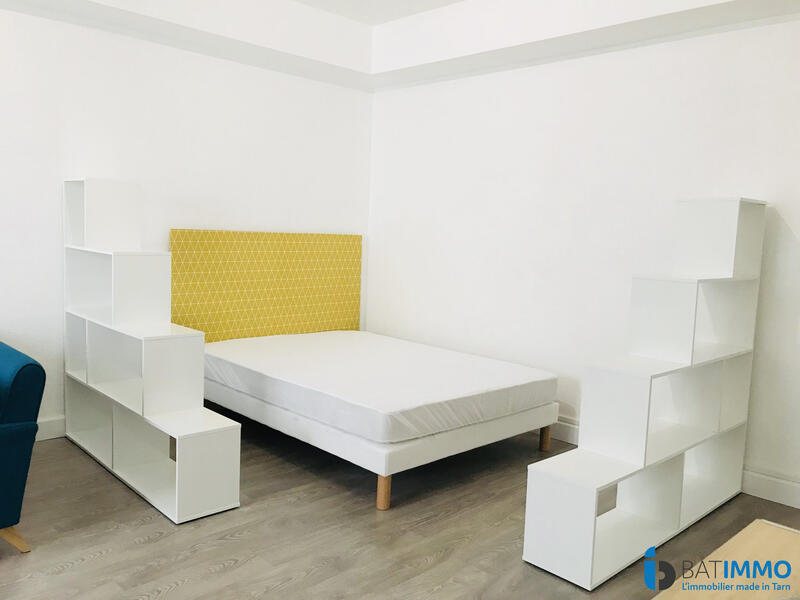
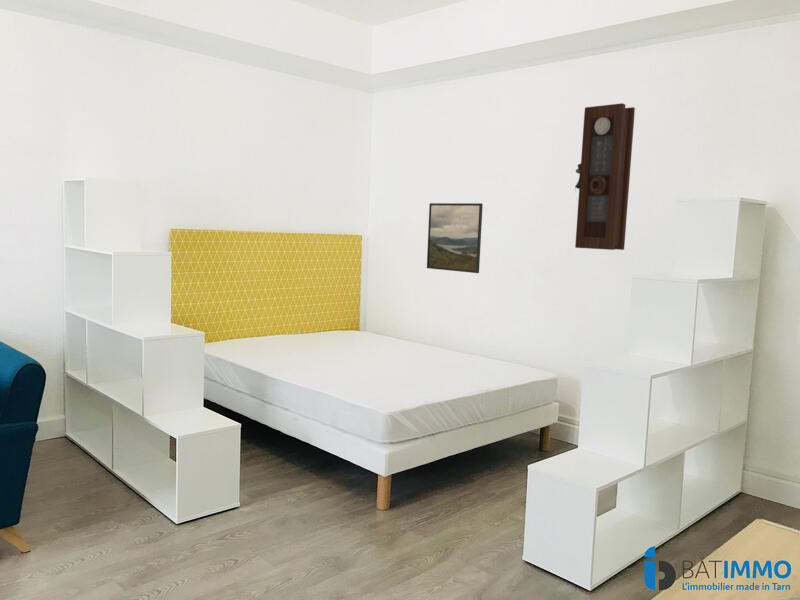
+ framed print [426,202,484,274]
+ pendulum clock [574,102,636,251]
